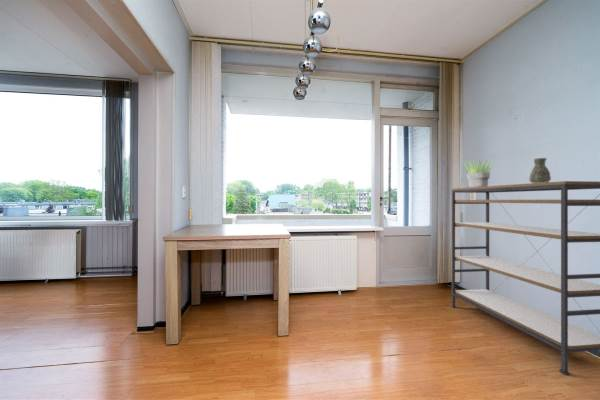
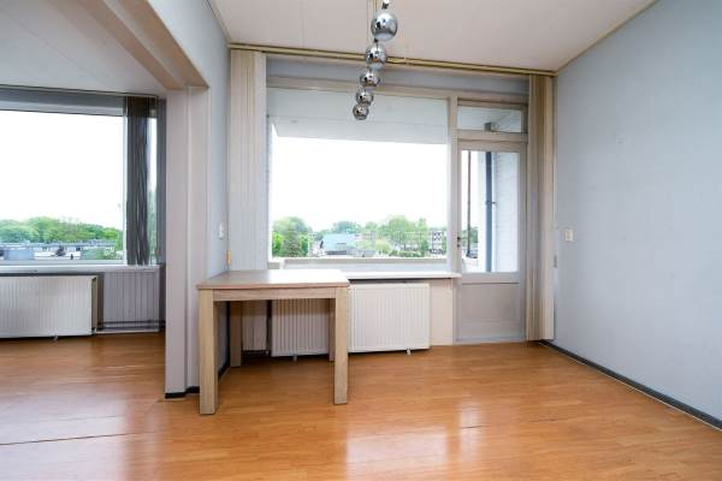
- decorative vase [528,157,552,183]
- shelving unit [450,180,600,376]
- potted plant [461,157,495,187]
